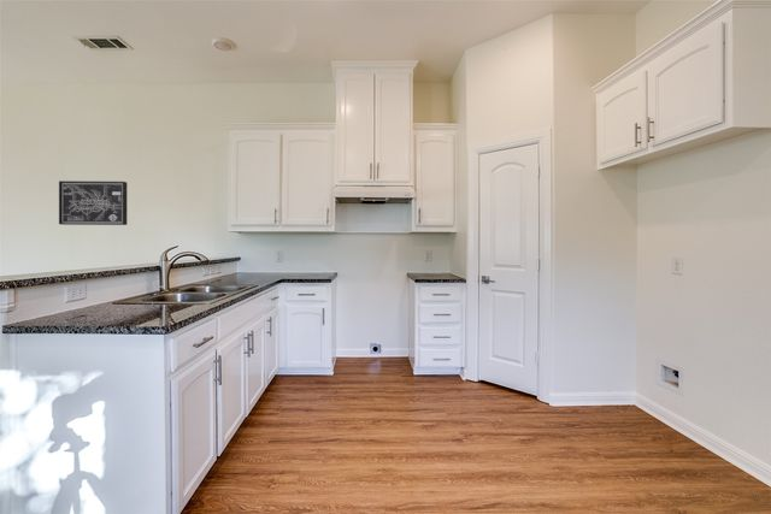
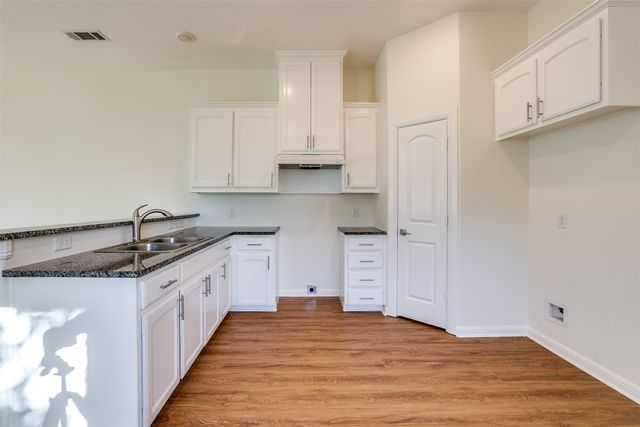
- wall art [58,179,128,226]
